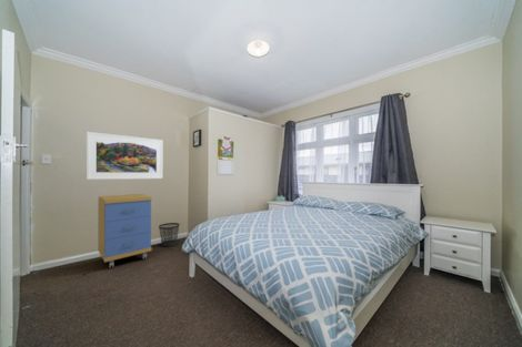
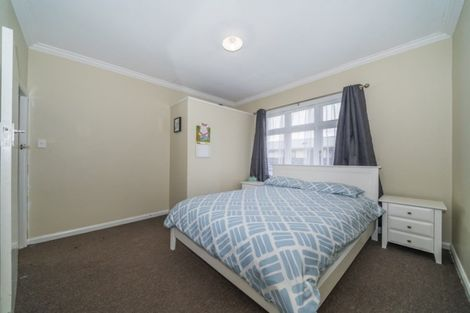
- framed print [86,131,164,181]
- storage cabinet [97,193,153,269]
- wastebasket [158,222,180,247]
